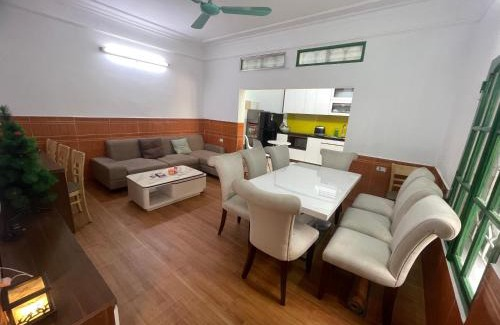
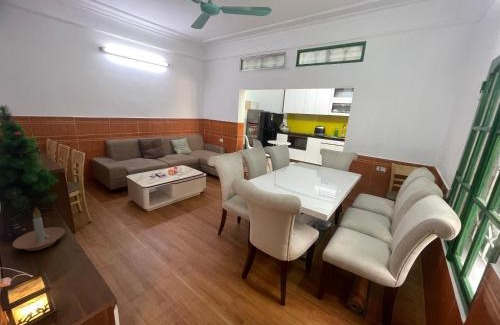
+ candle holder [12,206,66,252]
